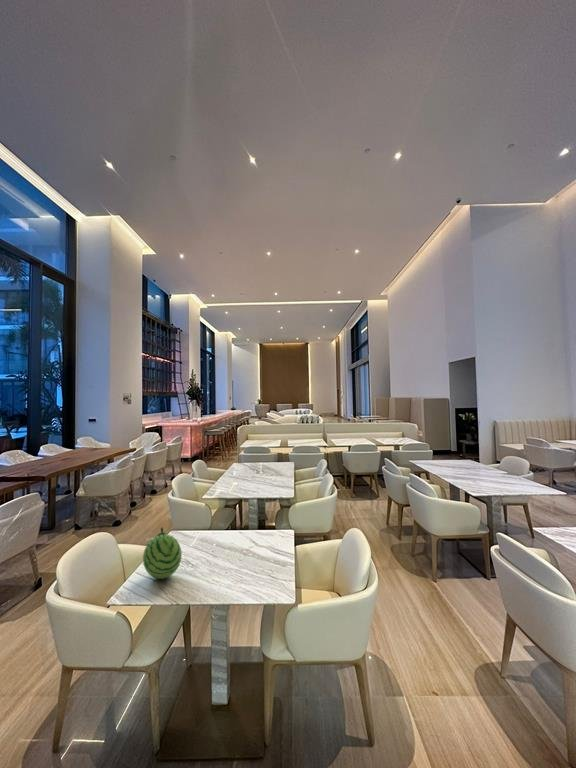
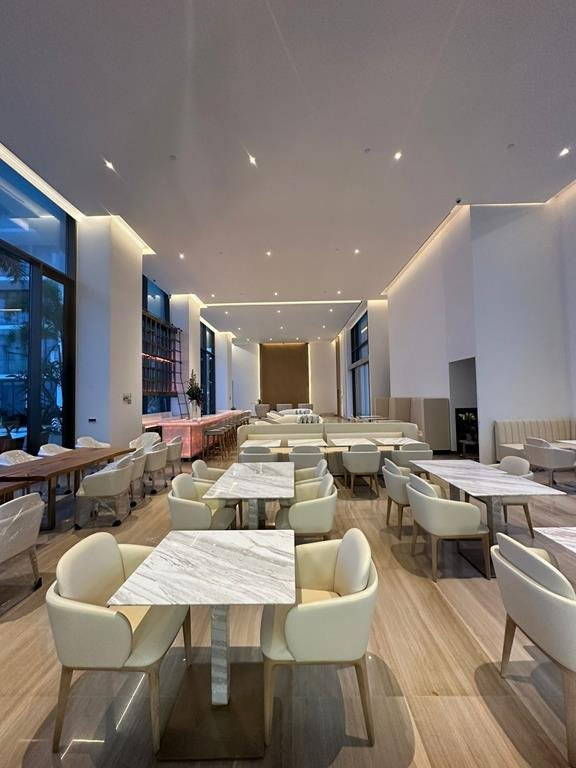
- fruit [142,526,183,580]
